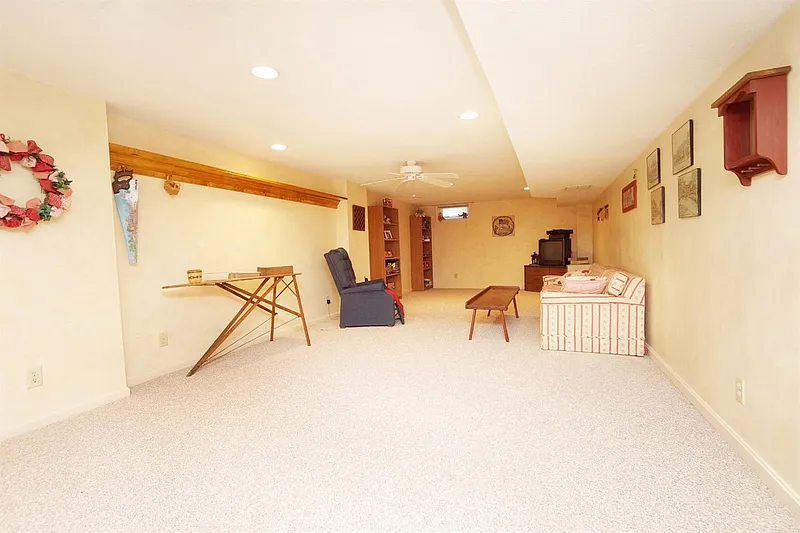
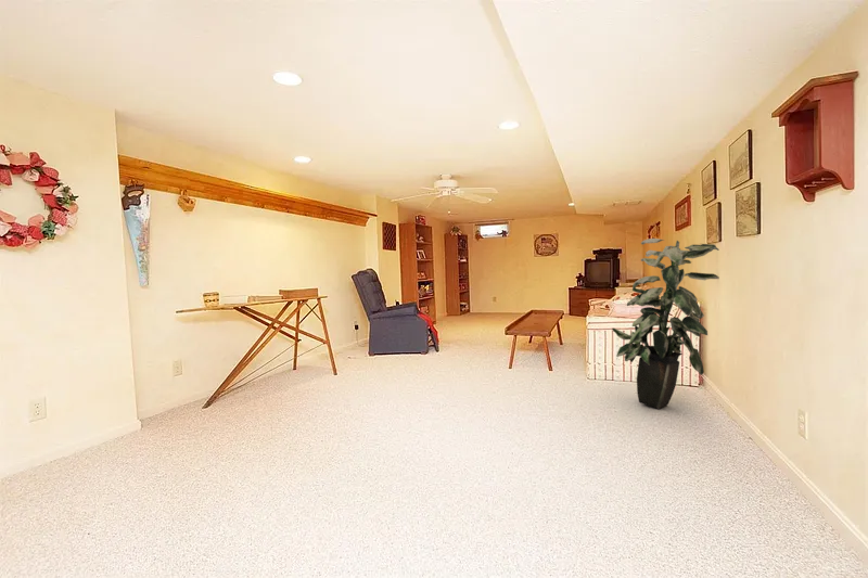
+ indoor plant [611,237,720,410]
